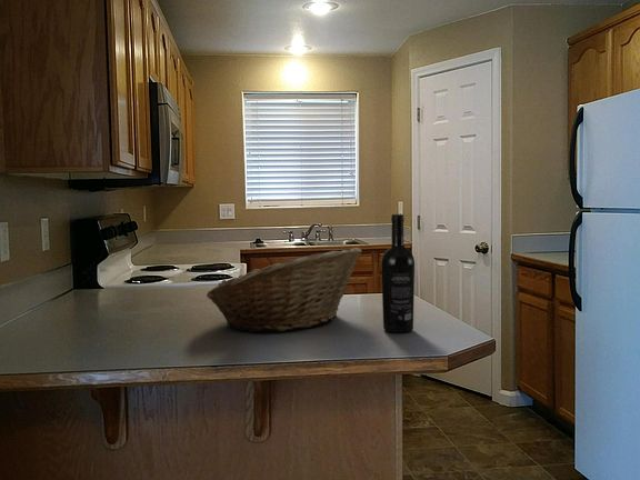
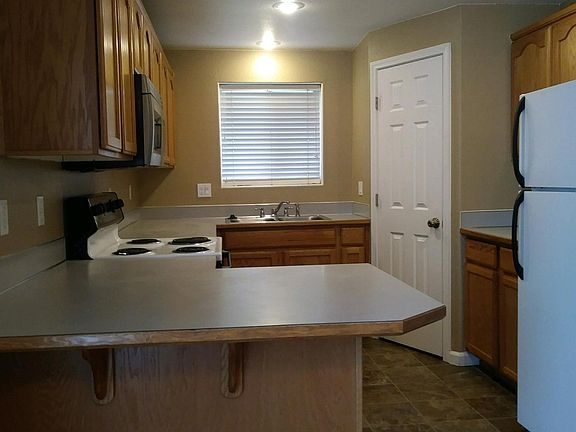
- fruit basket [206,247,363,333]
- wine bottle [380,213,416,333]
